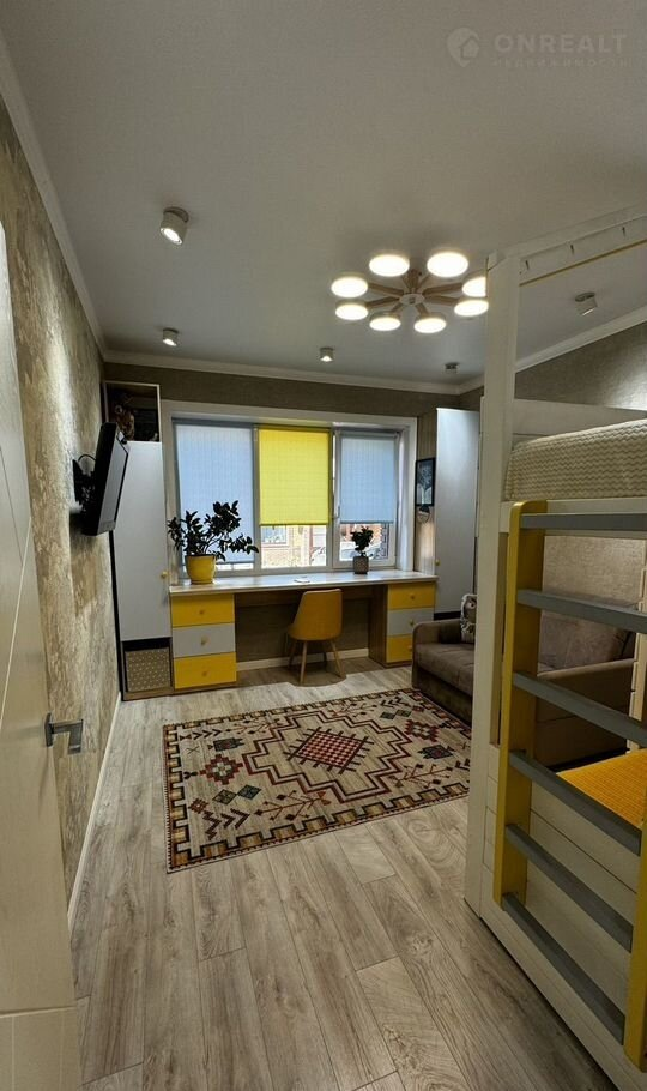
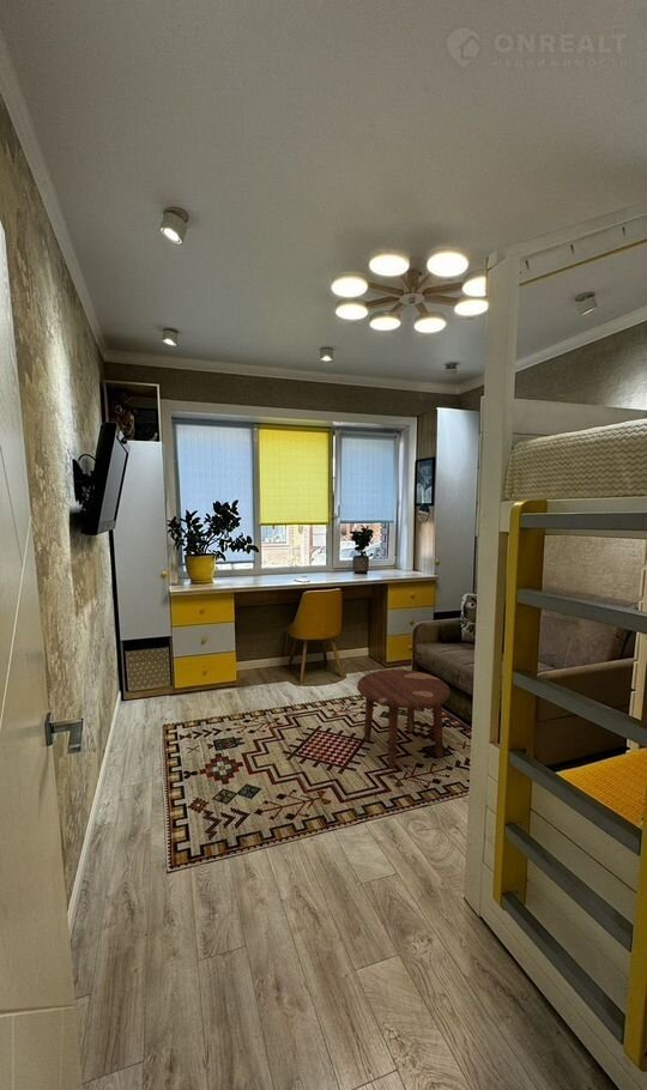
+ side table [356,668,452,769]
